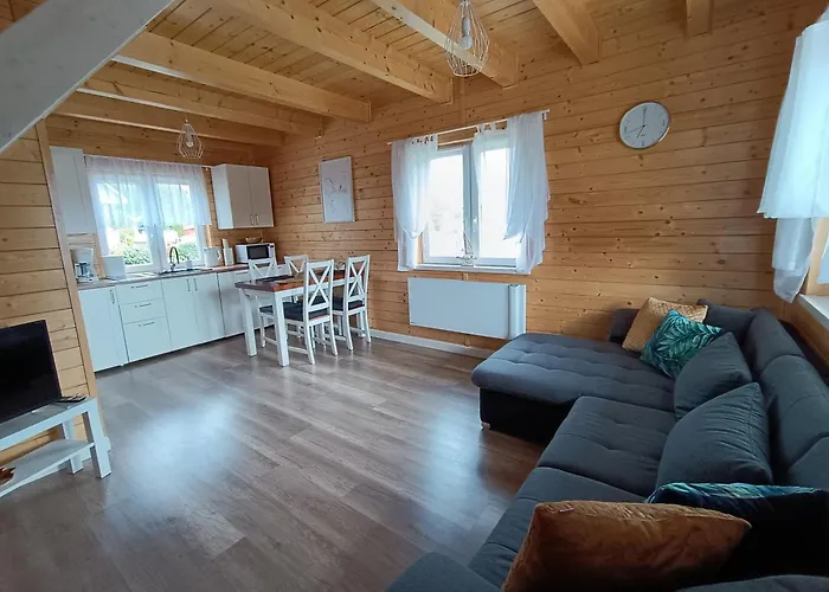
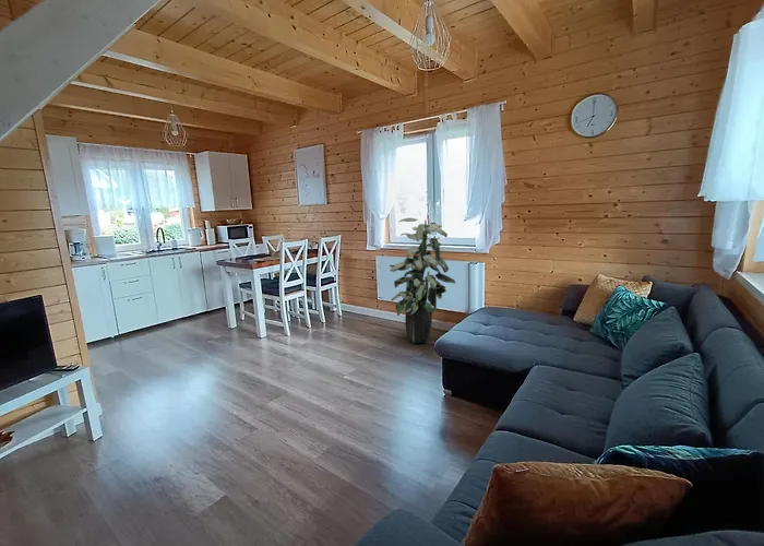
+ indoor plant [389,217,456,344]
